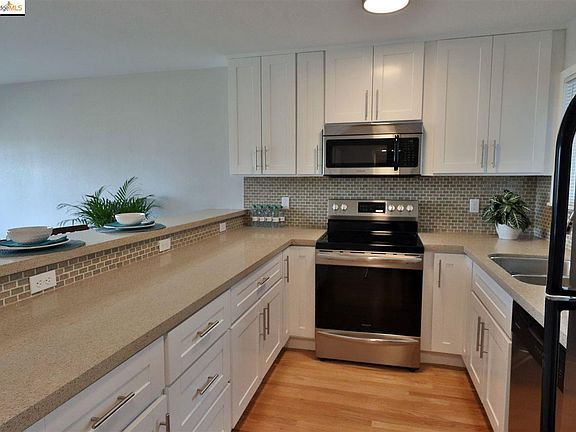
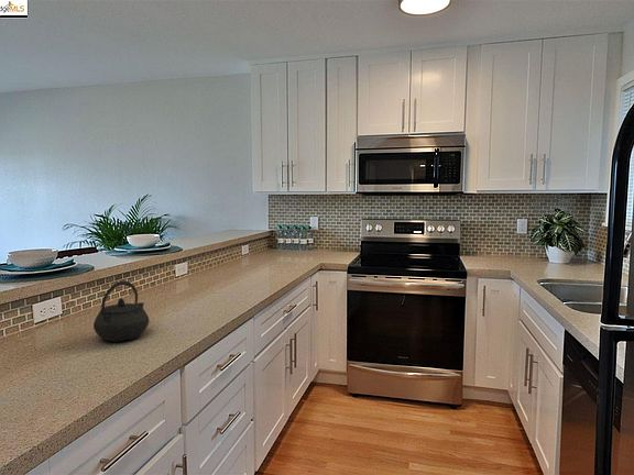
+ kettle [92,280,150,342]
